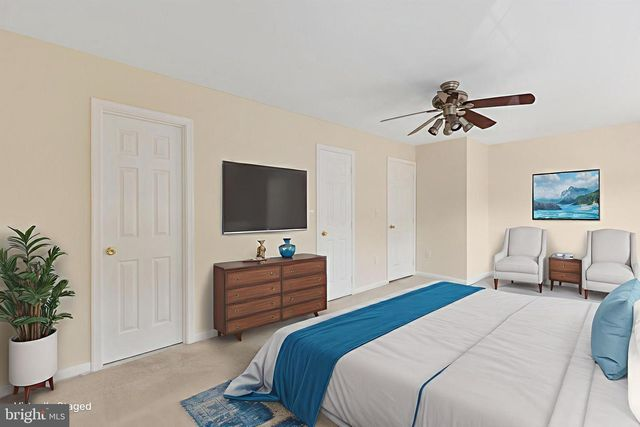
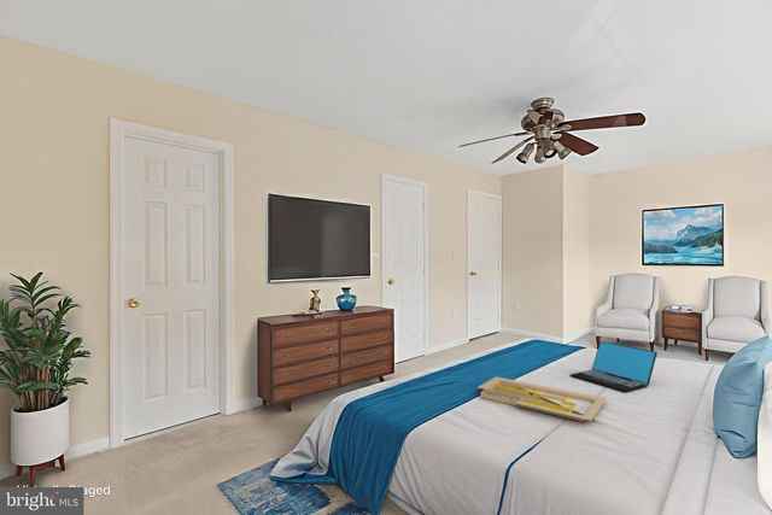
+ laptop [569,340,659,393]
+ serving tray [478,375,608,422]
